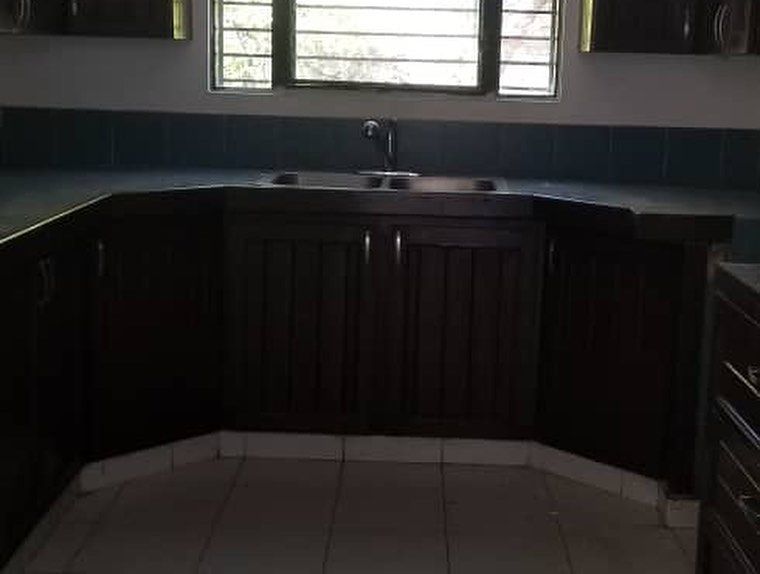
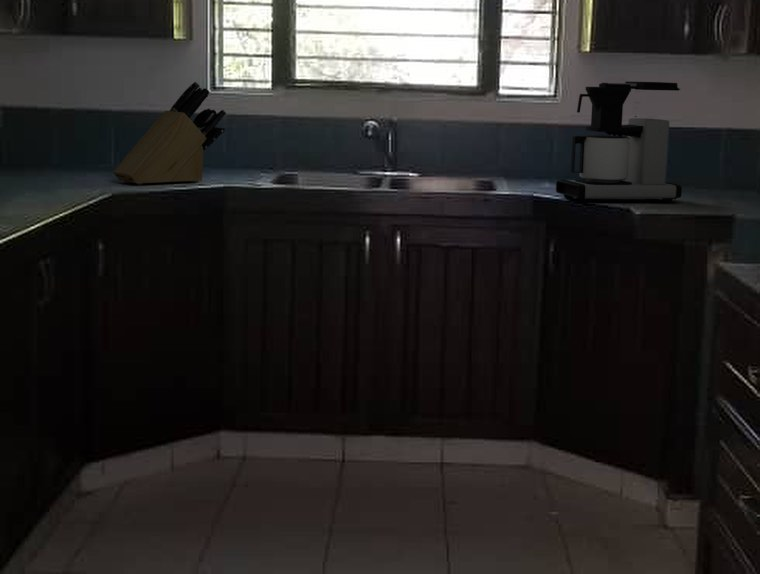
+ coffee maker [555,80,683,204]
+ knife block [112,81,227,185]
